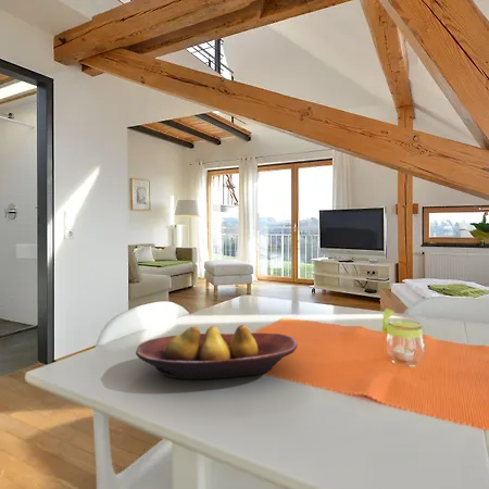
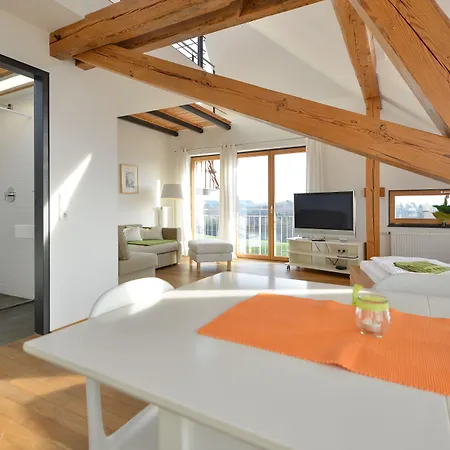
- fruit bowl [135,324,299,380]
